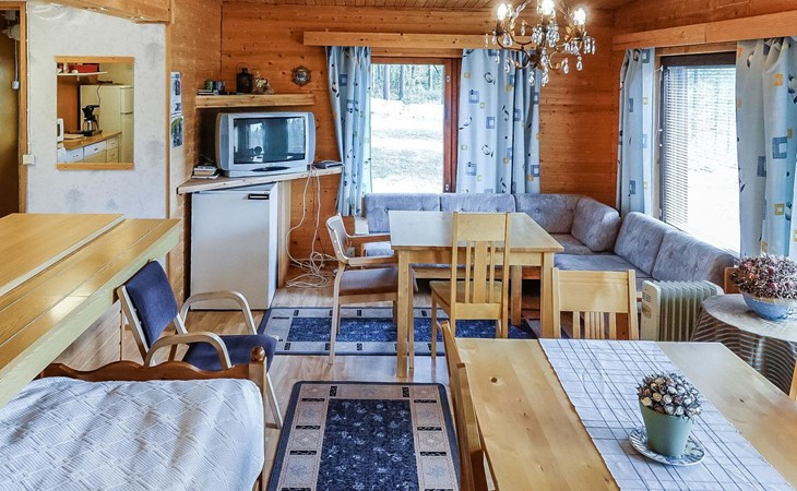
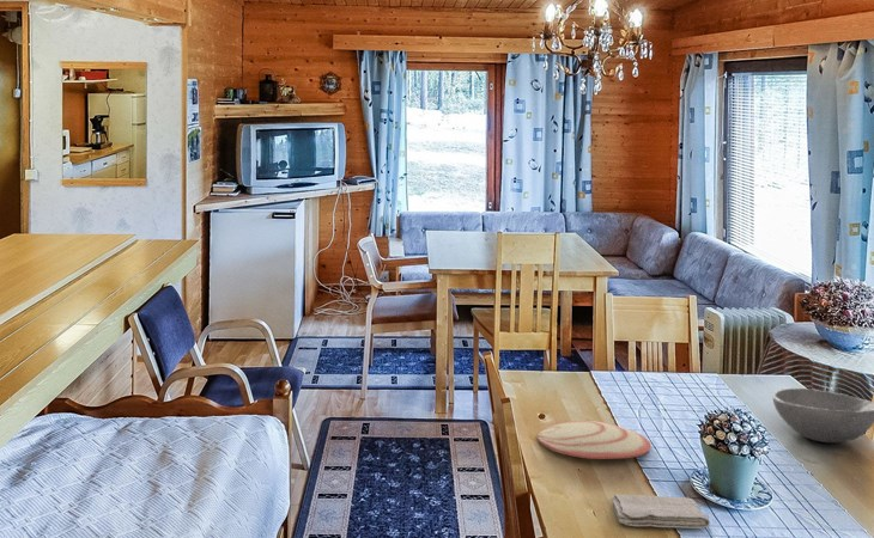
+ bowl [772,387,874,444]
+ washcloth [611,494,711,530]
+ plate [536,420,653,460]
